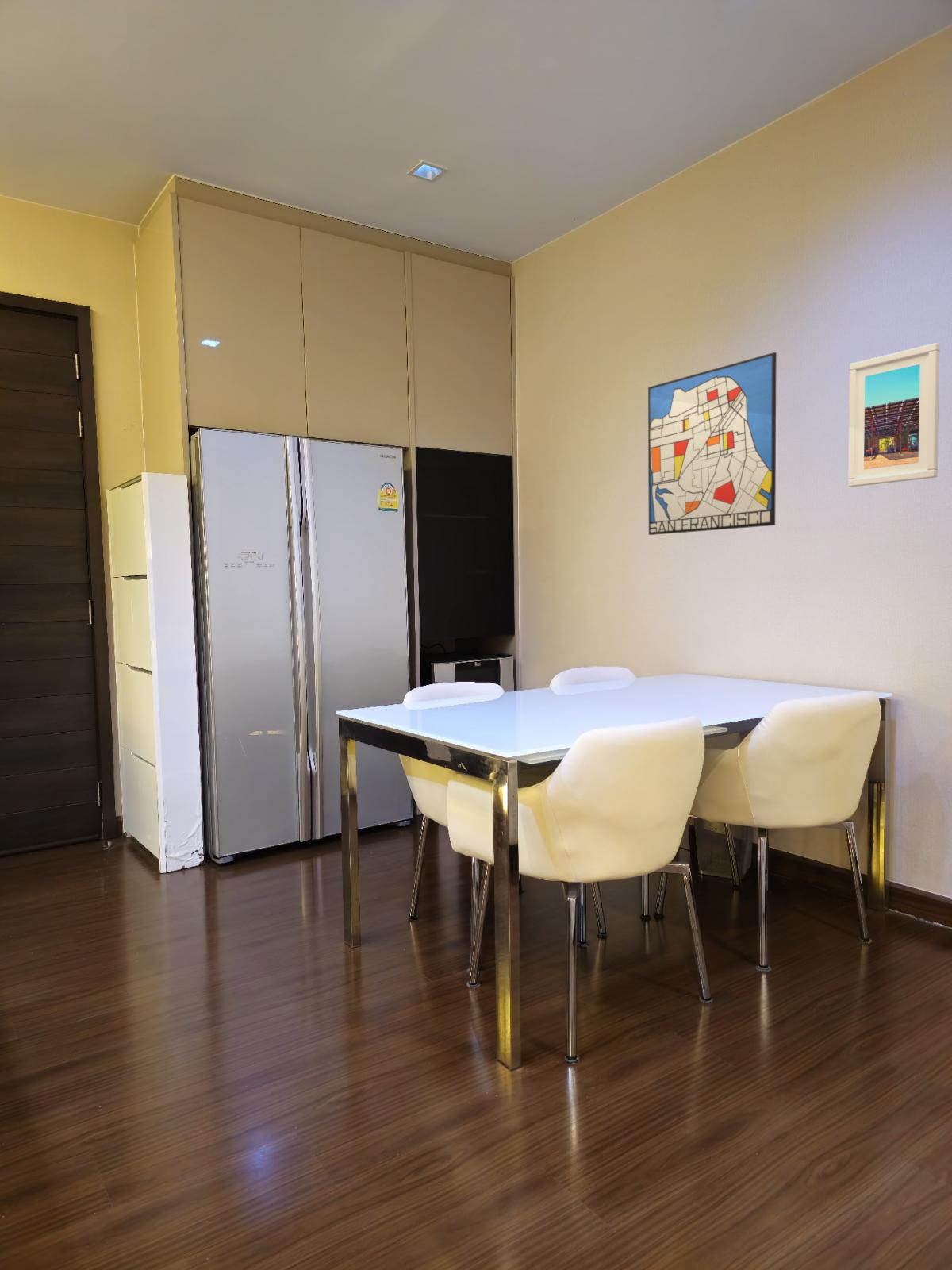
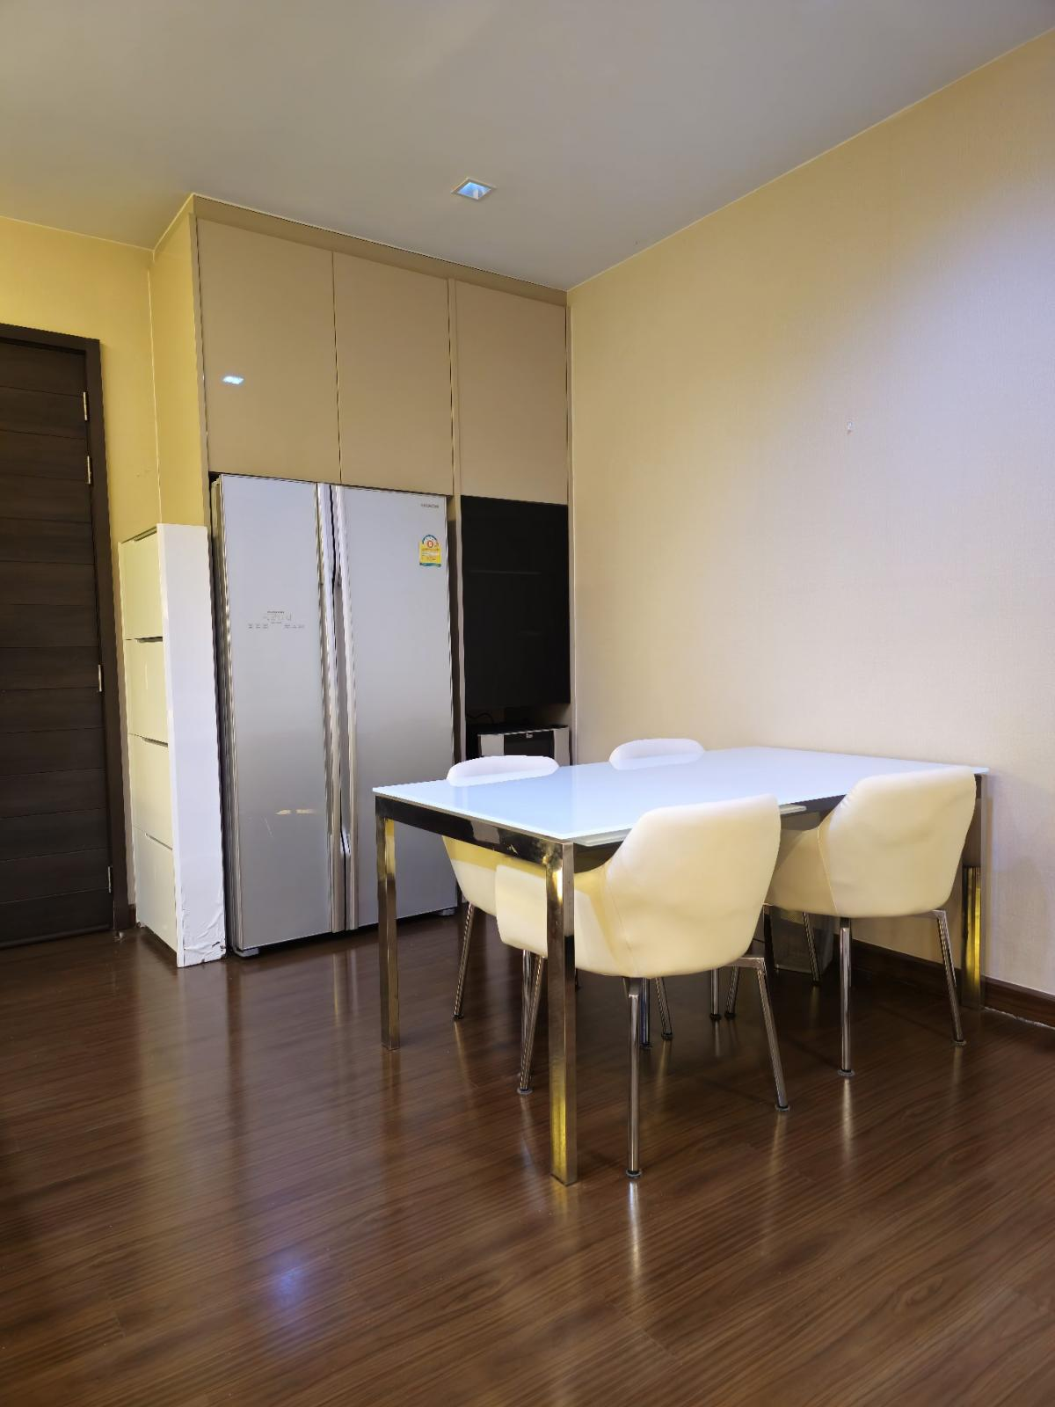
- wall art [647,352,777,536]
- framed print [847,342,940,487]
